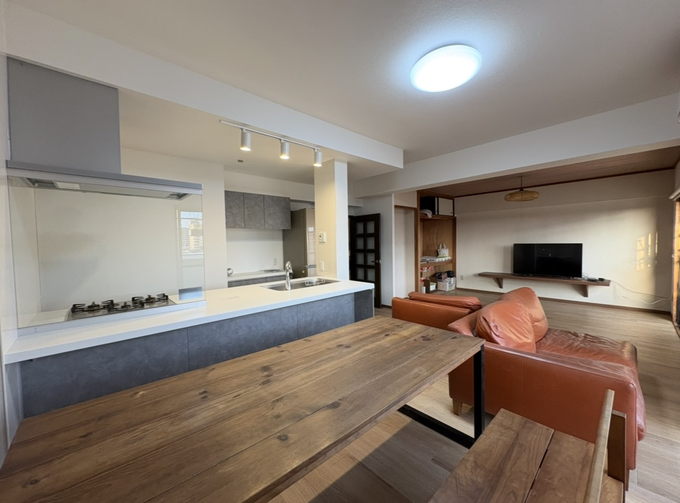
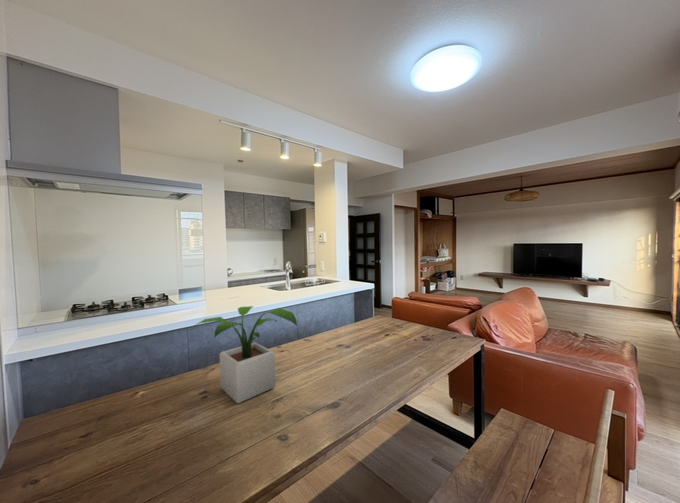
+ potted plant [192,305,298,404]
